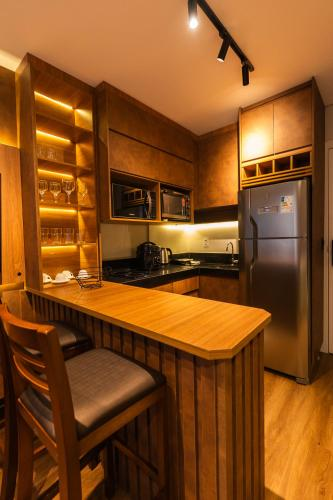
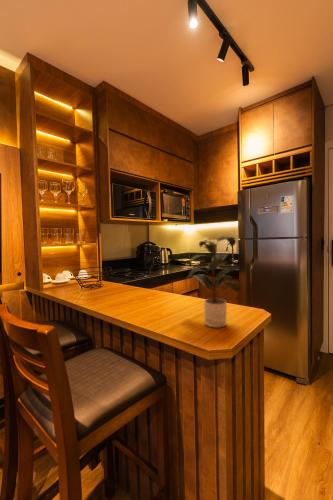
+ potted plant [183,235,241,328]
